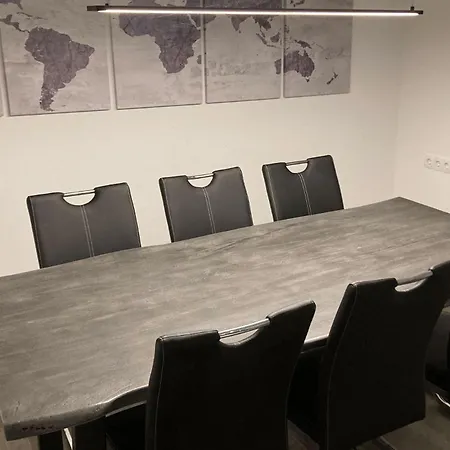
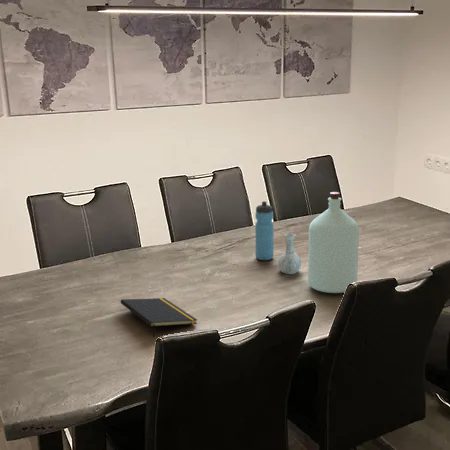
+ water bottle [254,200,274,261]
+ notepad [120,297,198,338]
+ bottle [277,191,360,294]
